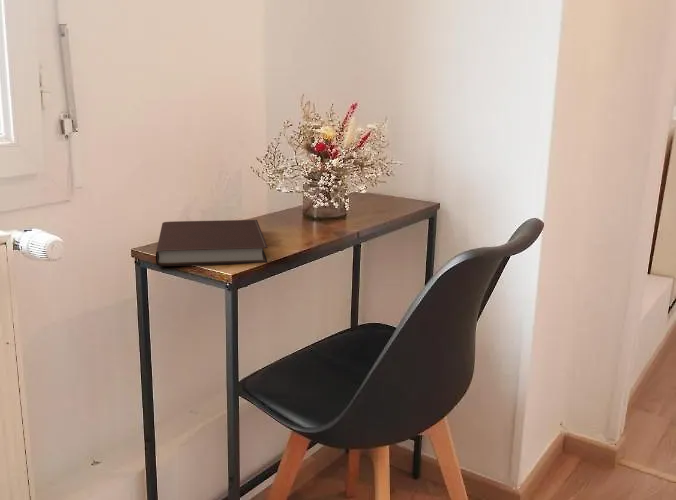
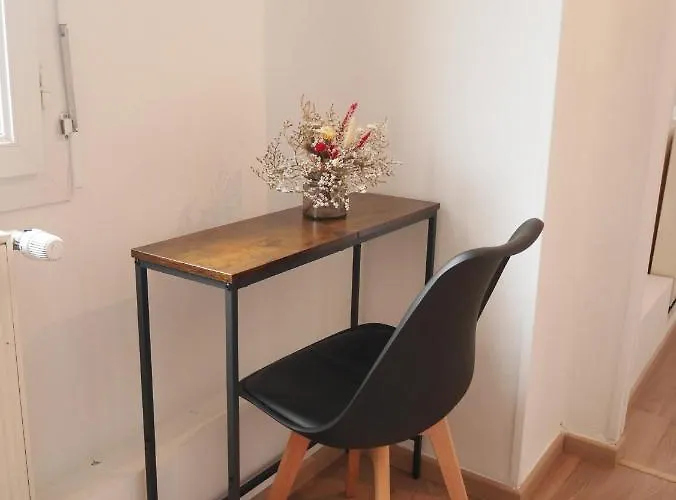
- notebook [155,219,269,267]
